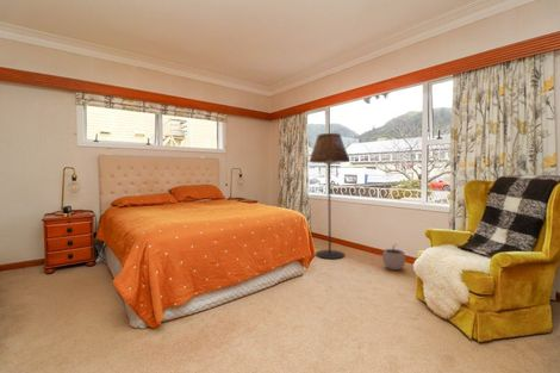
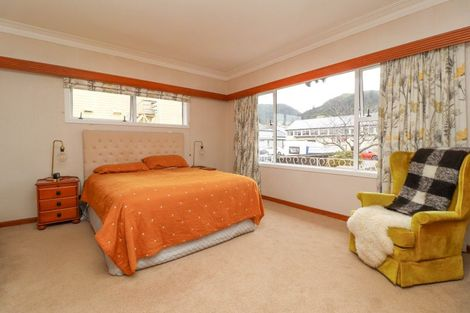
- floor lamp [307,132,351,260]
- plant pot [381,243,406,272]
